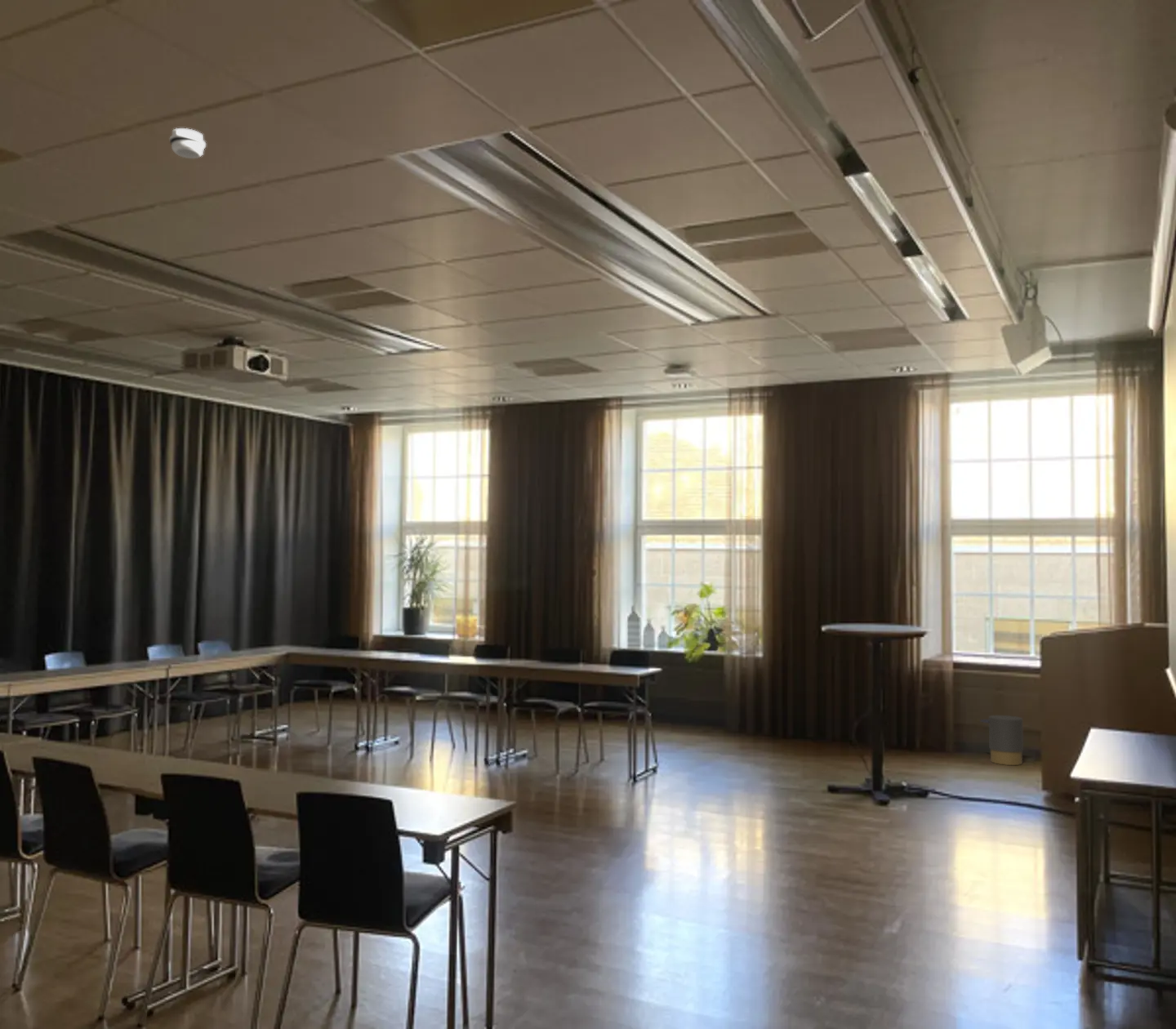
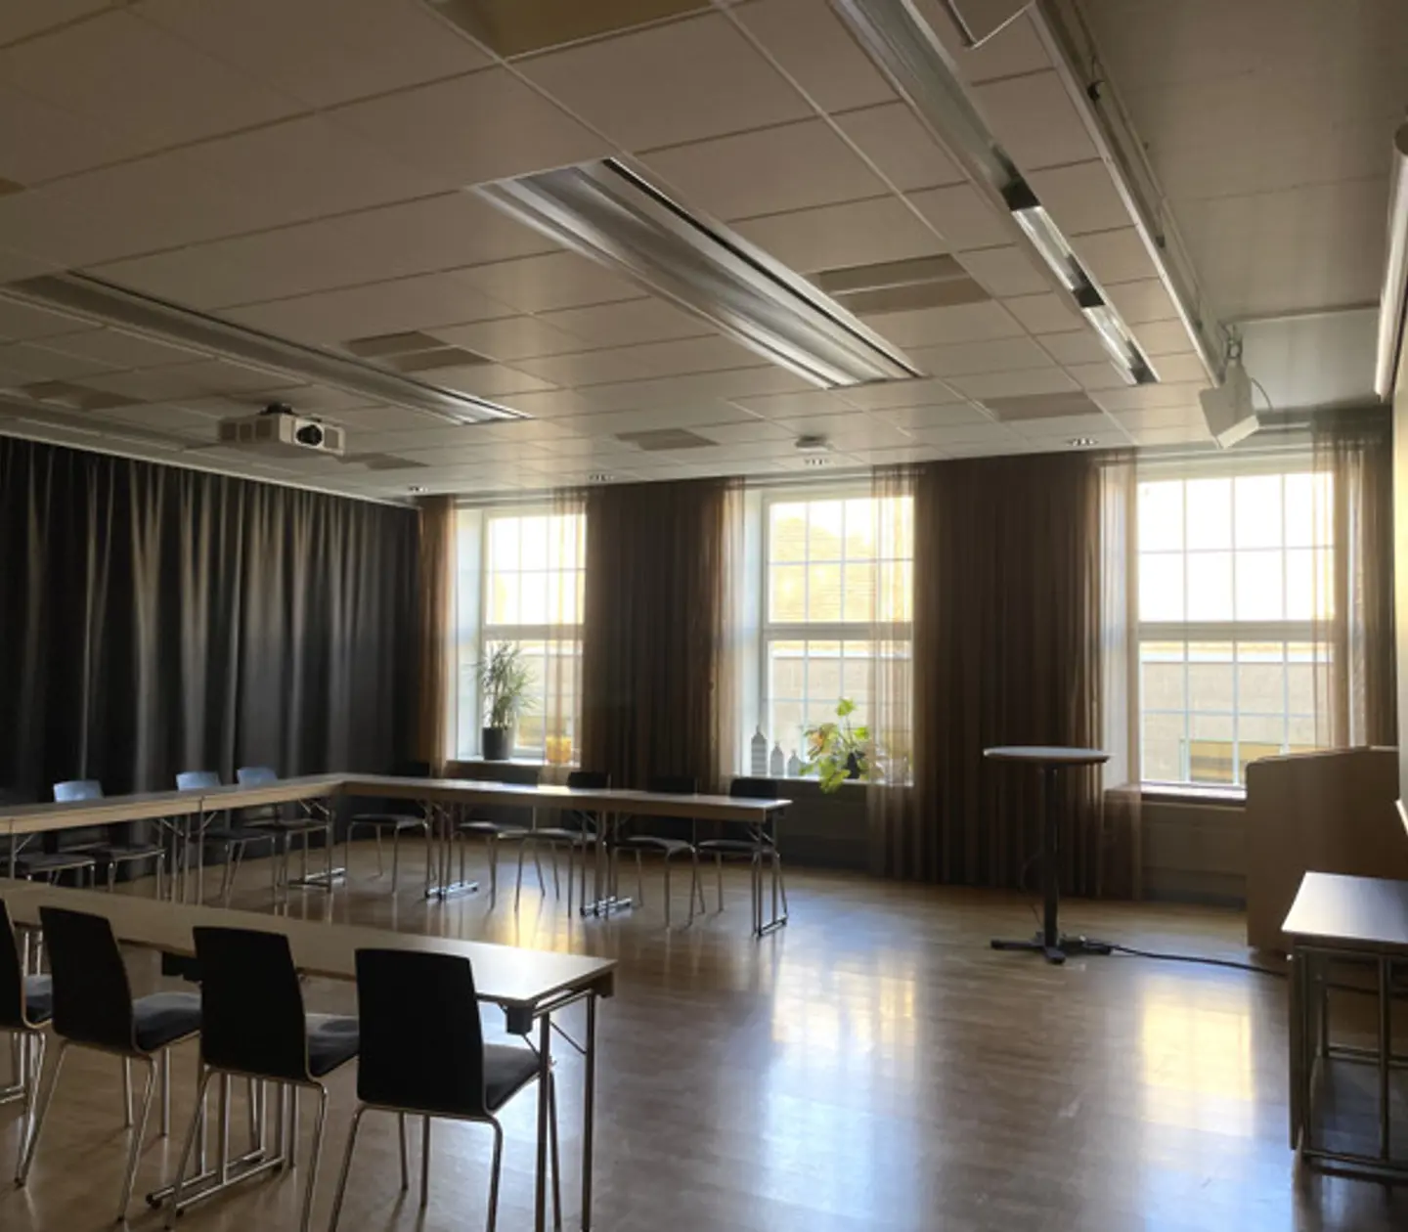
- trash can [979,715,1024,766]
- smoke detector [169,127,207,159]
